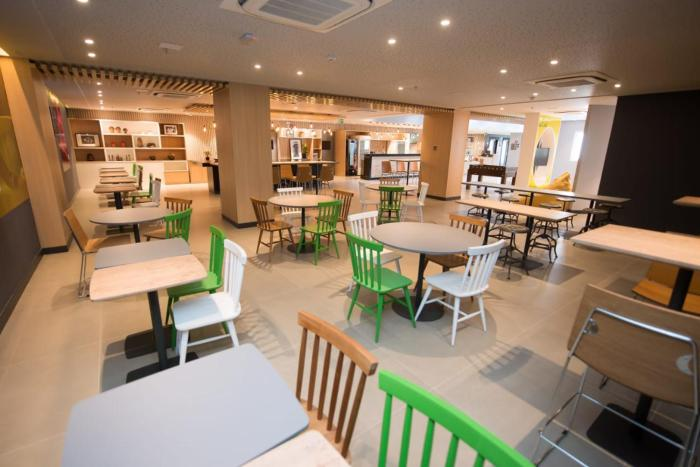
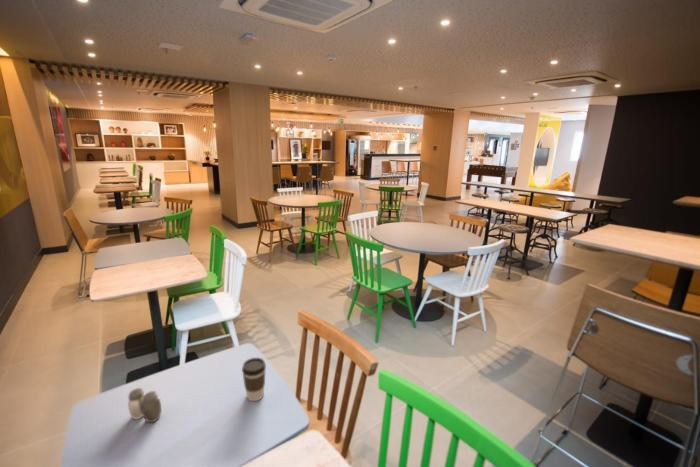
+ salt and pepper shaker [127,387,162,423]
+ coffee cup [241,357,267,402]
